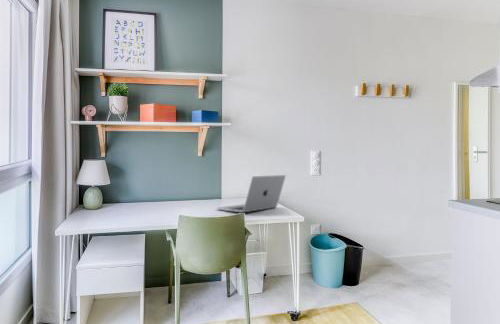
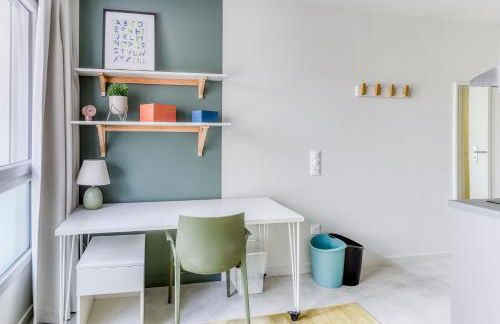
- laptop [216,174,287,214]
